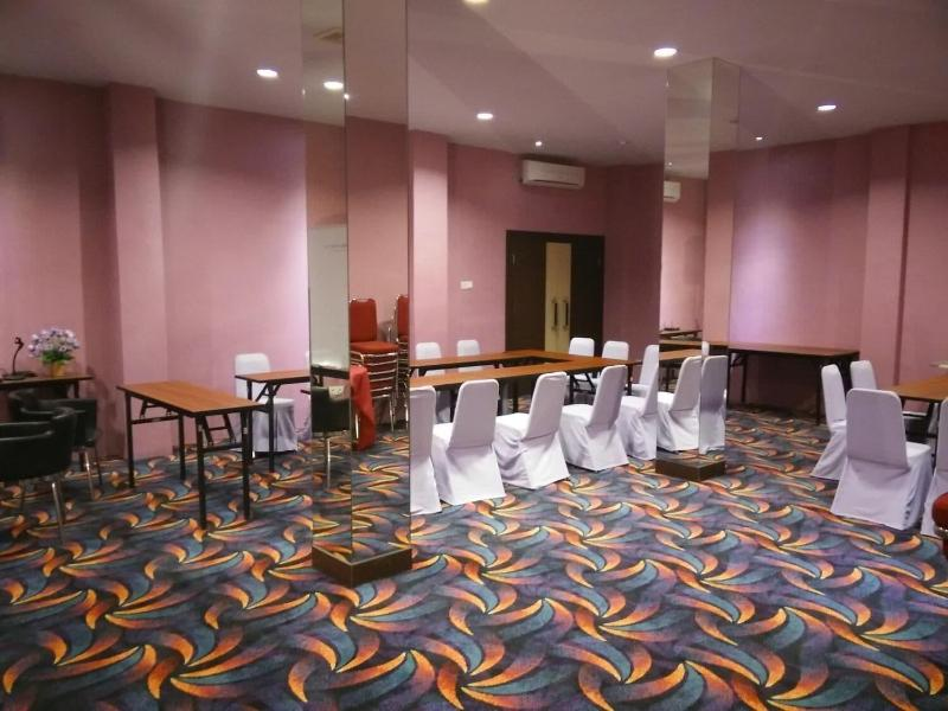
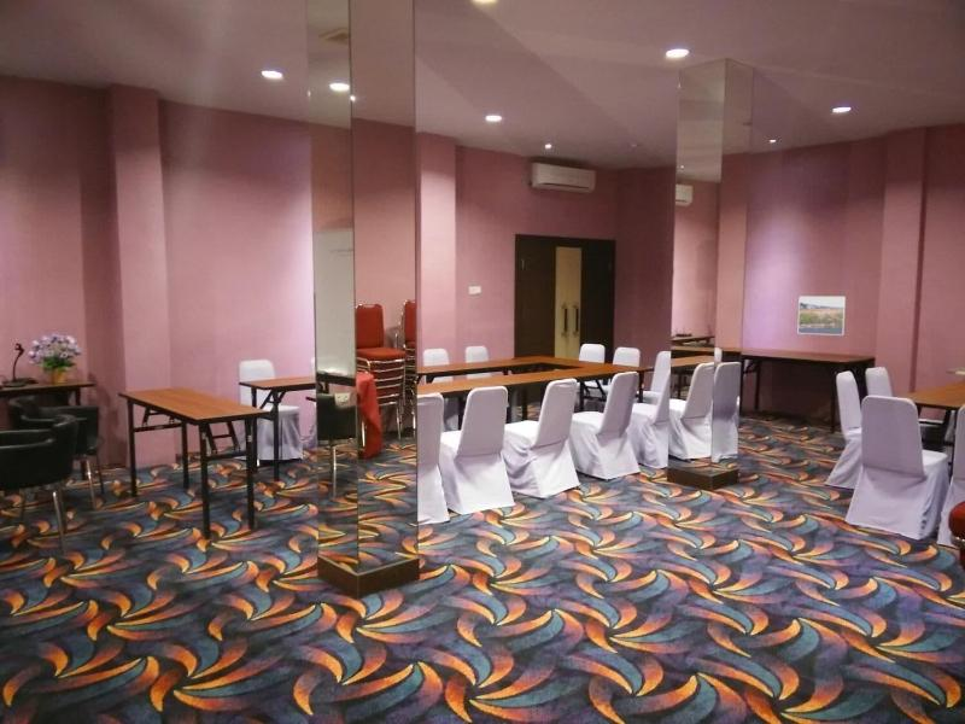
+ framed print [797,296,847,337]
